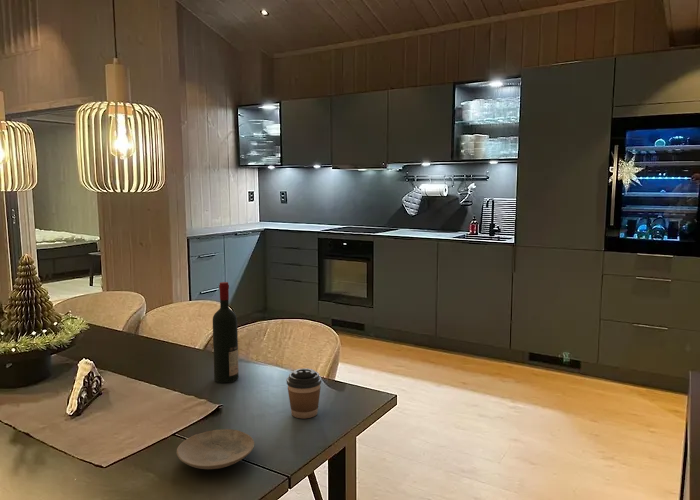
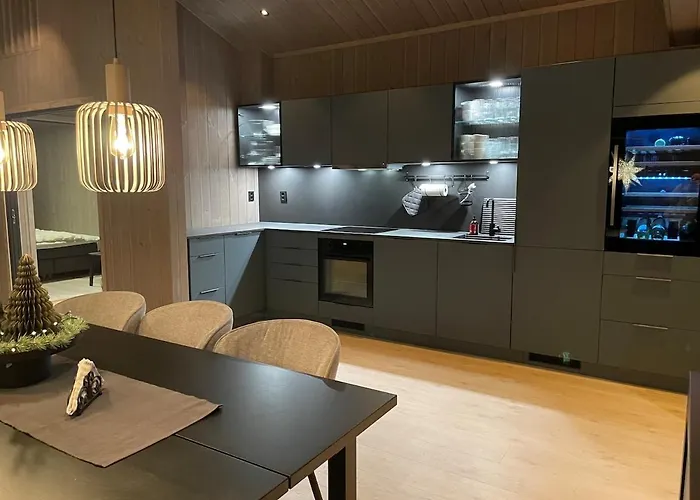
- coffee cup [286,367,323,419]
- plate [176,428,255,470]
- alcohol [212,281,240,384]
